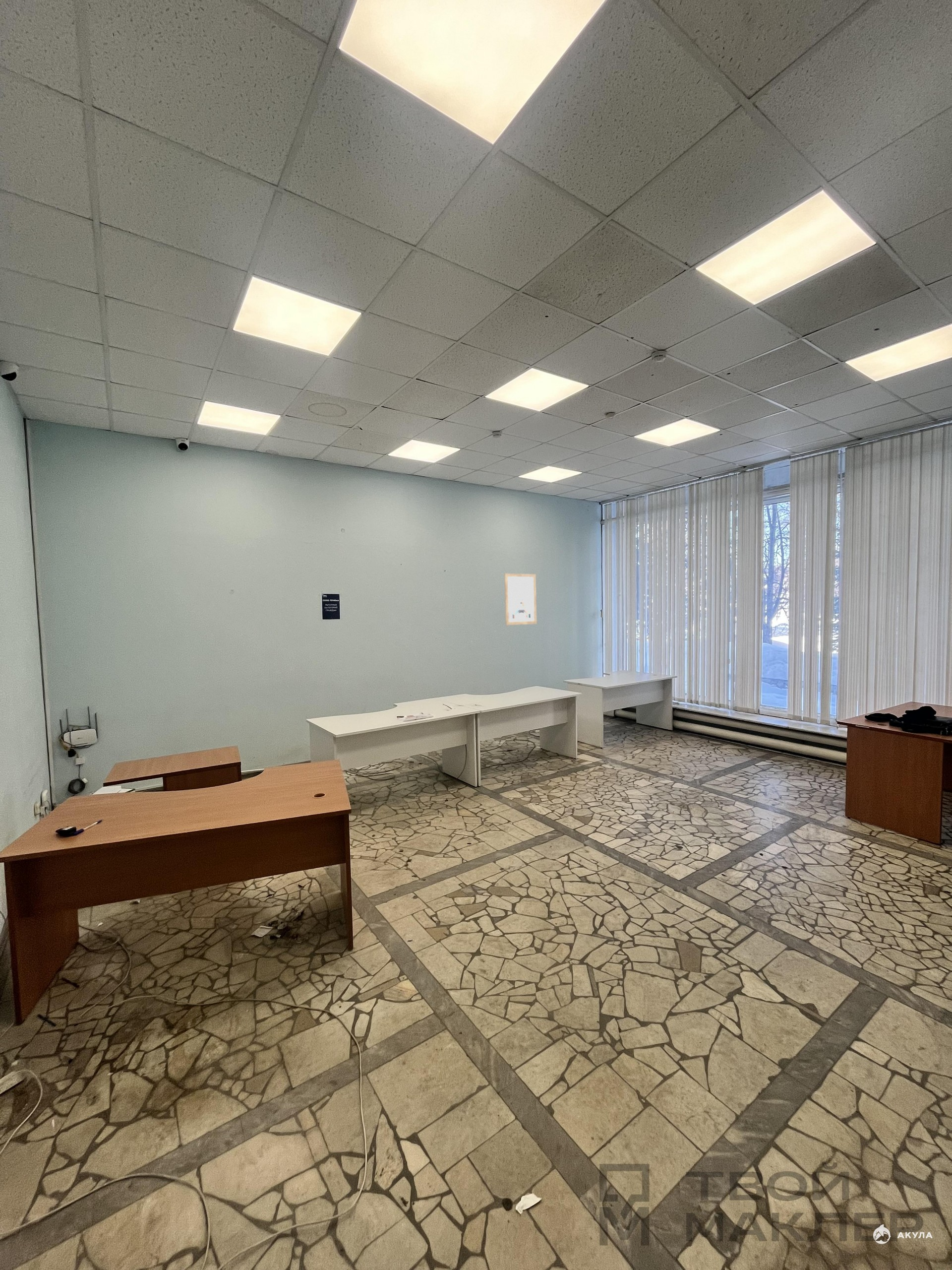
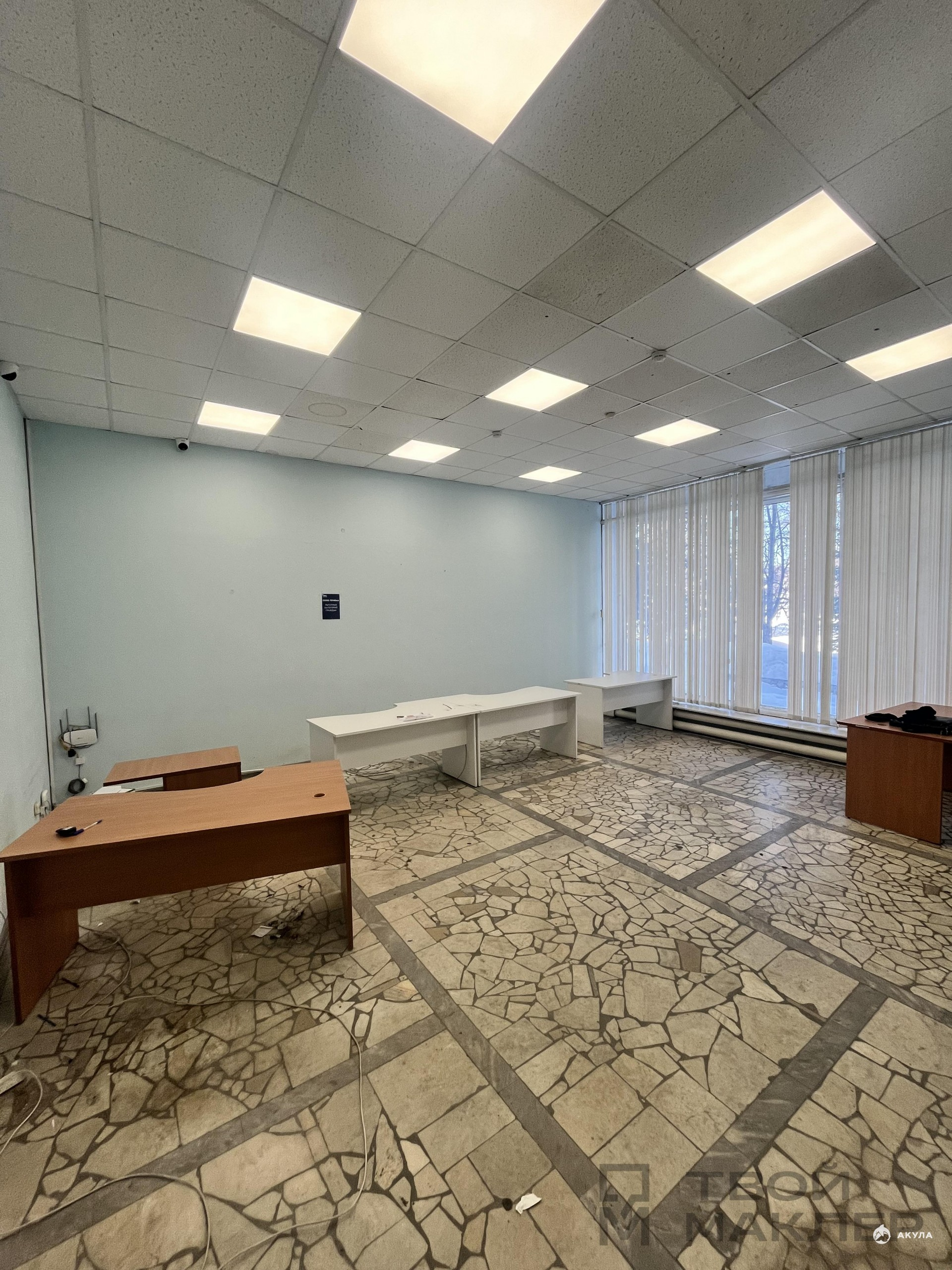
- wall art [504,573,537,626]
